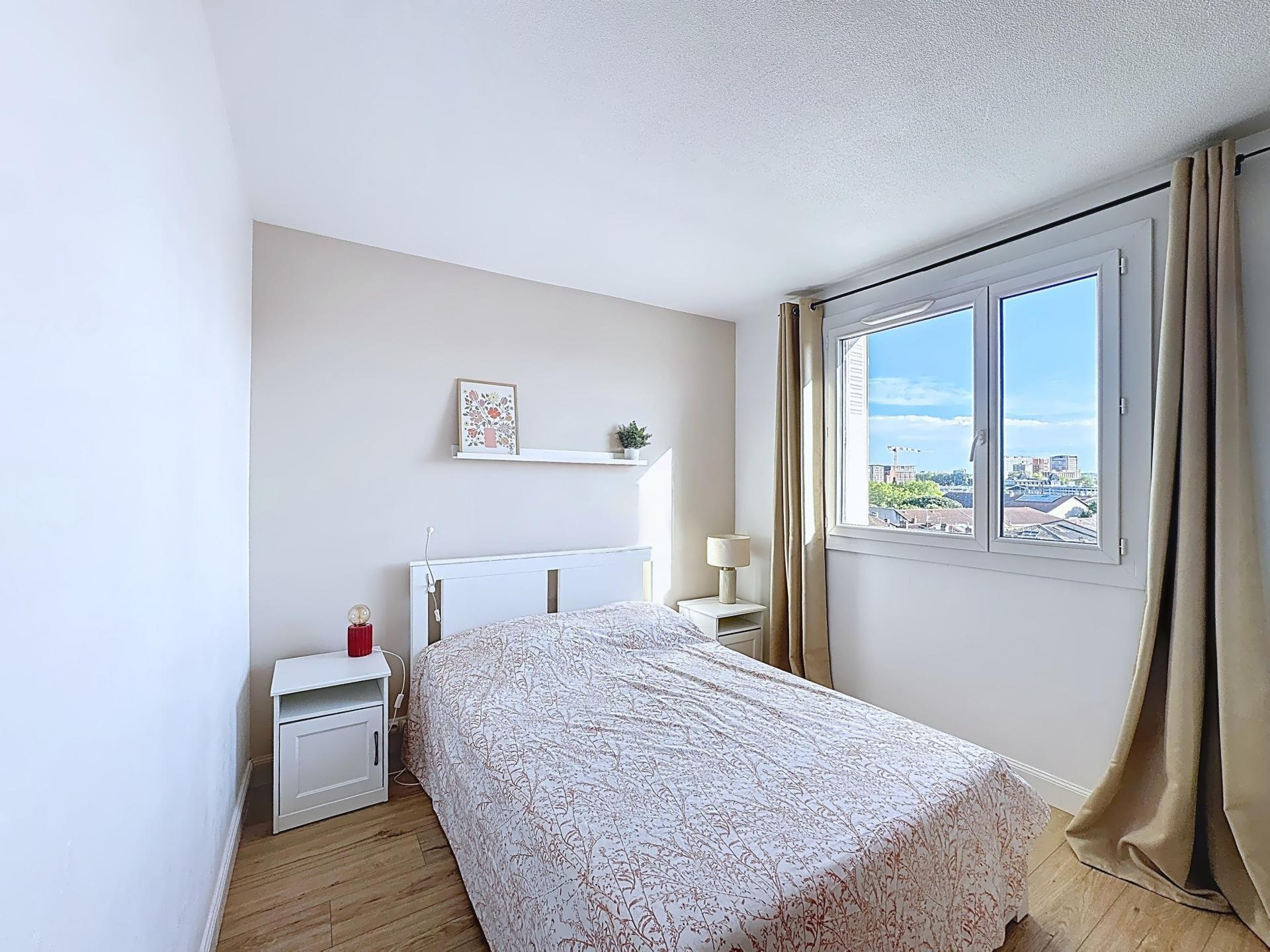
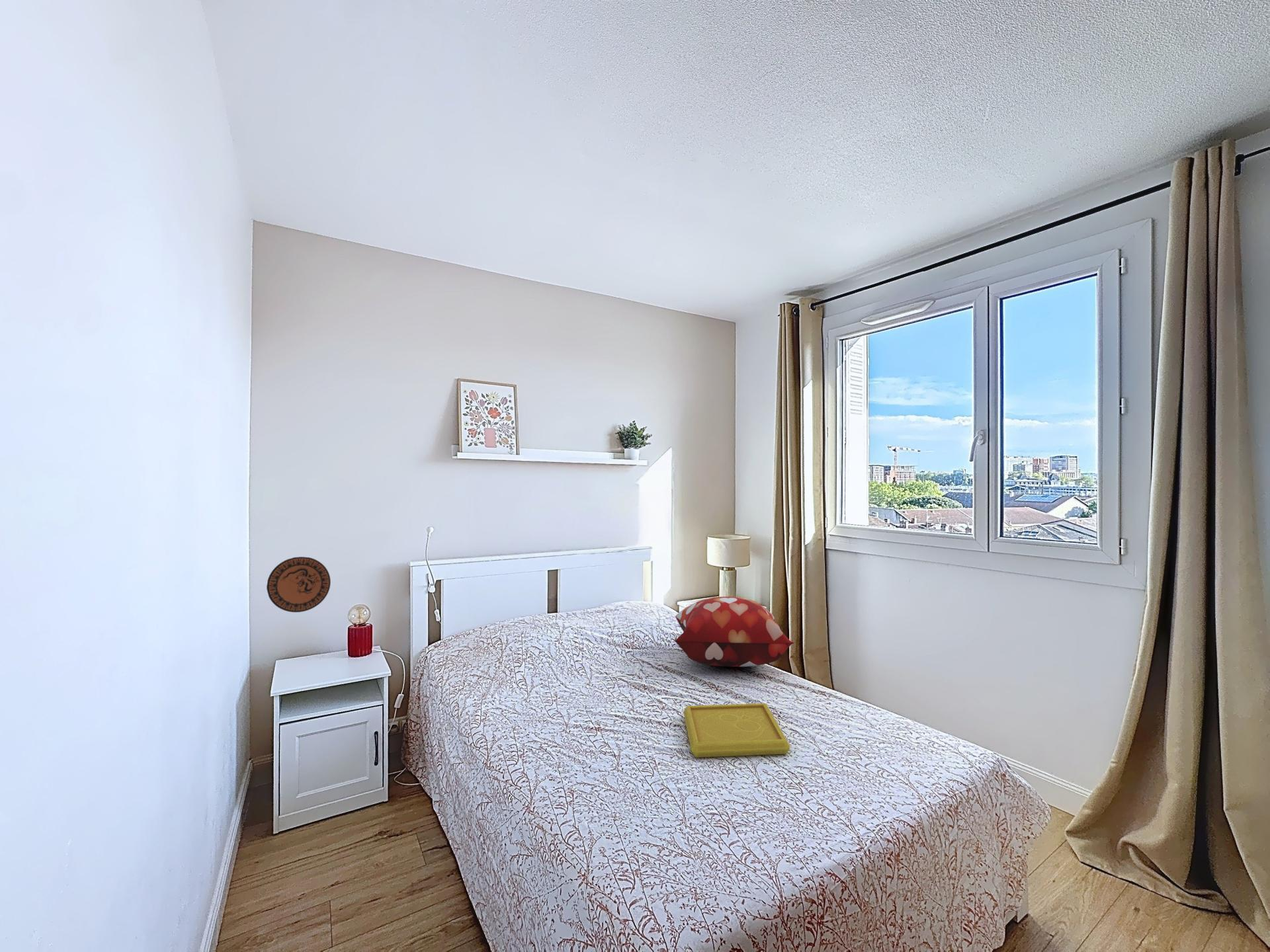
+ serving tray [683,703,790,758]
+ decorative plate [266,556,331,613]
+ decorative pillow [674,596,795,668]
